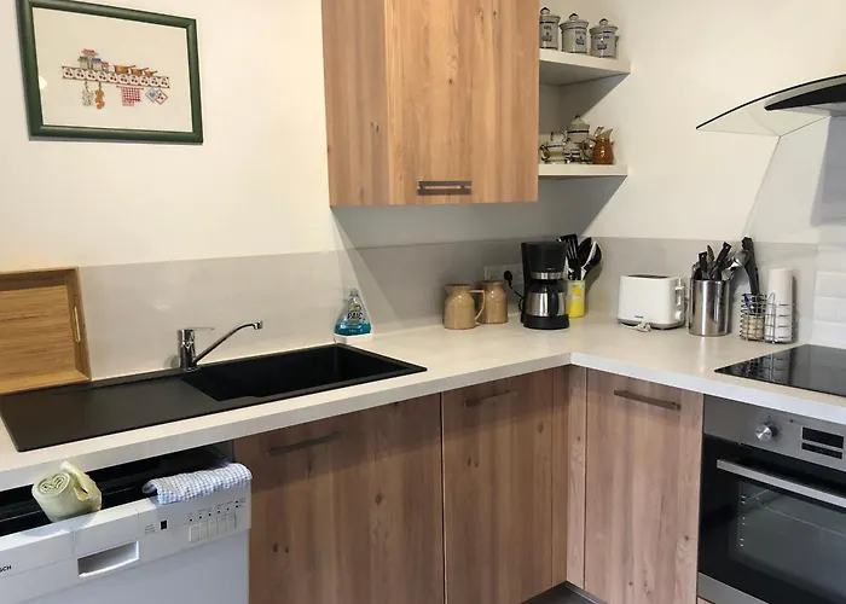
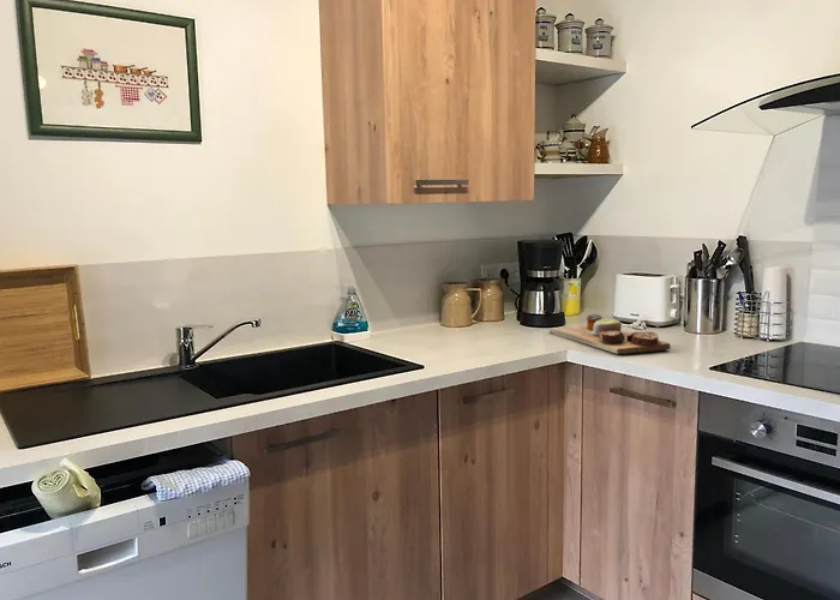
+ cutting board [548,313,672,355]
